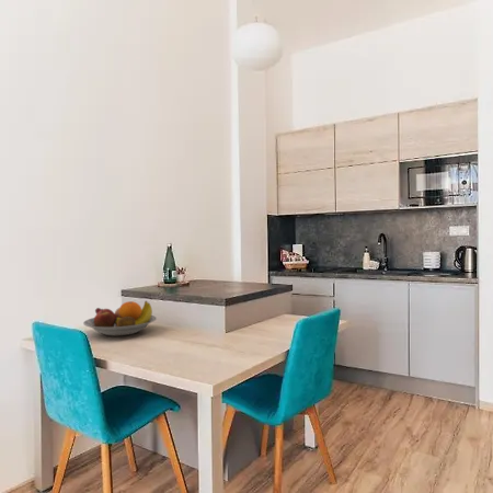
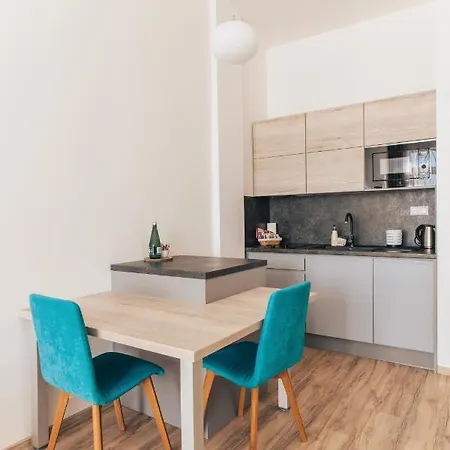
- fruit bowl [82,300,158,337]
